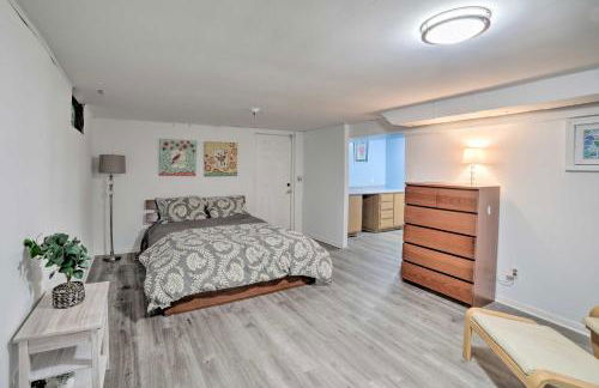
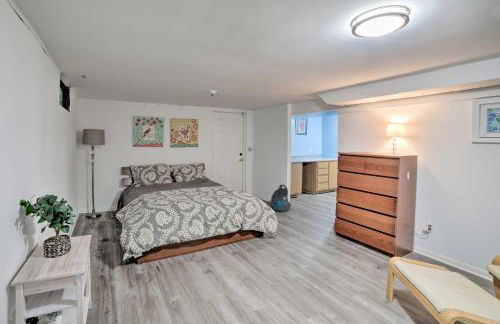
+ vacuum cleaner [270,184,292,213]
